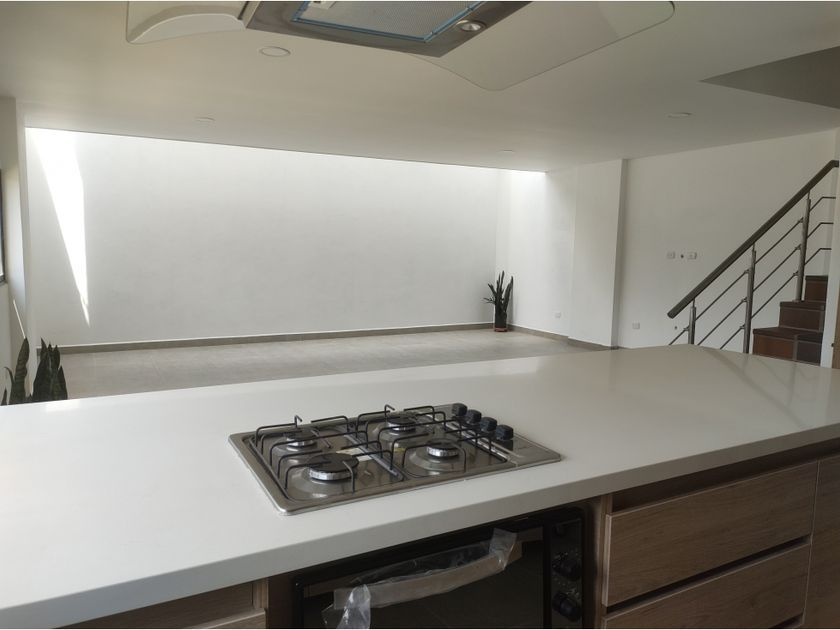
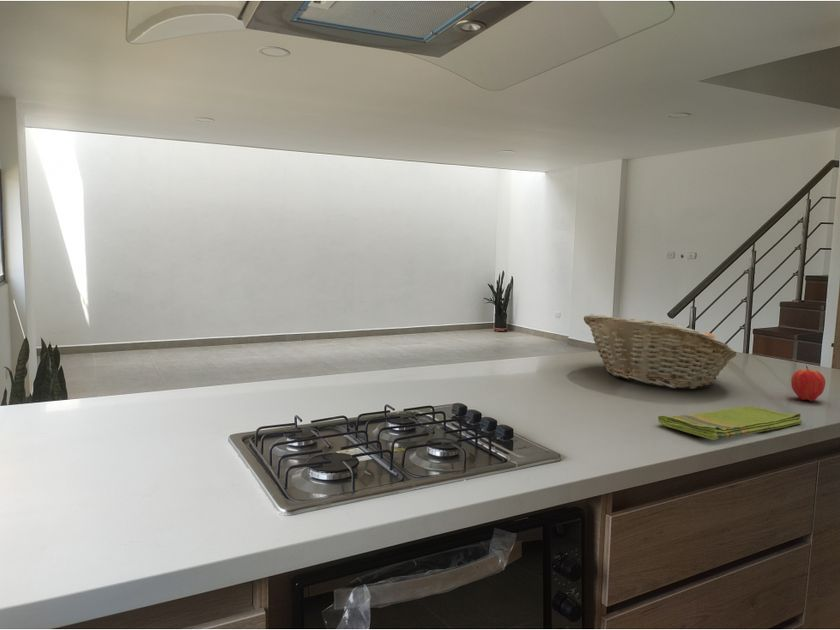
+ apple [790,365,826,402]
+ dish towel [657,405,803,441]
+ fruit basket [583,314,738,390]
